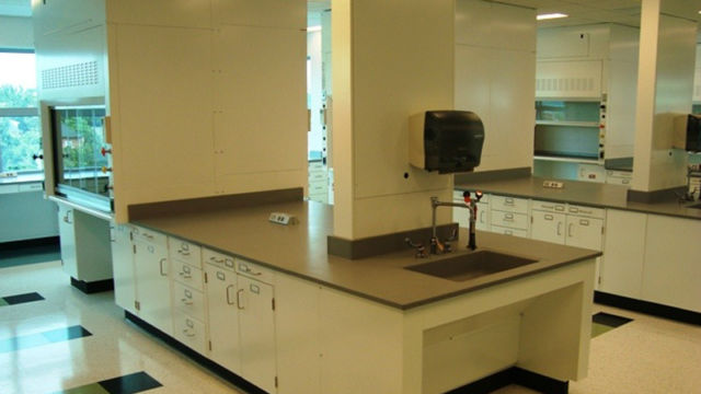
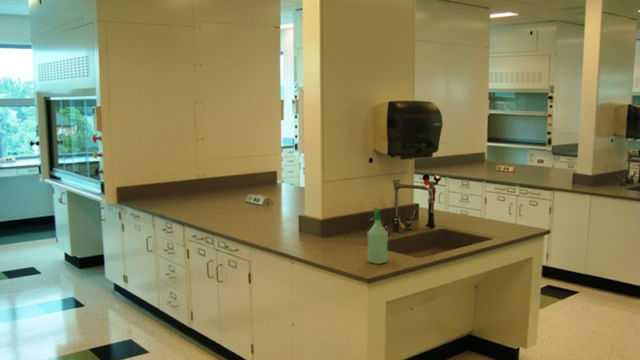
+ spray bottle [367,206,389,265]
